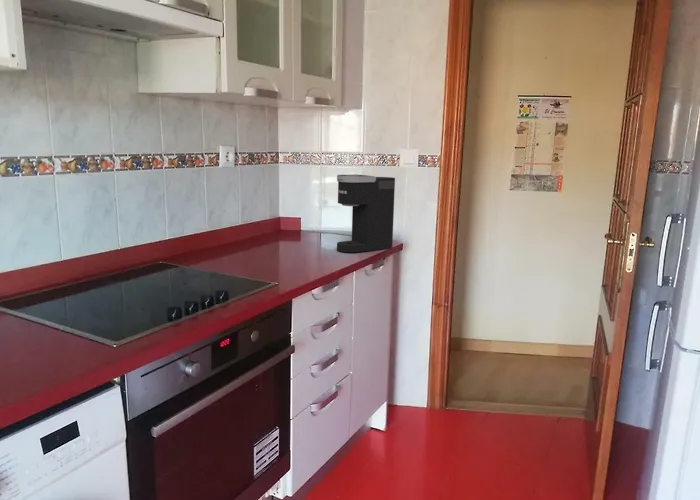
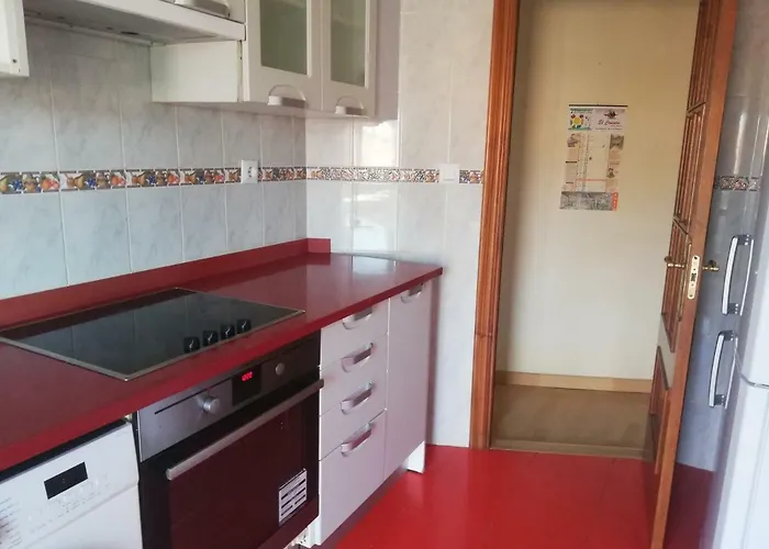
- coffee maker [336,173,396,254]
